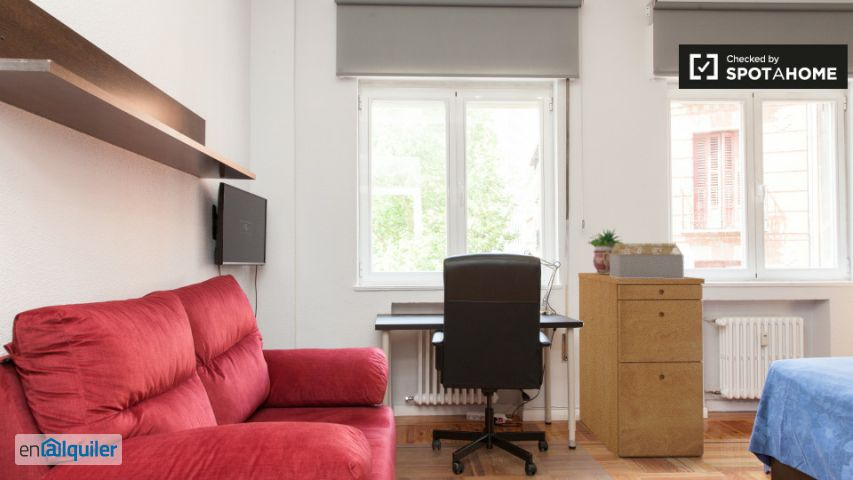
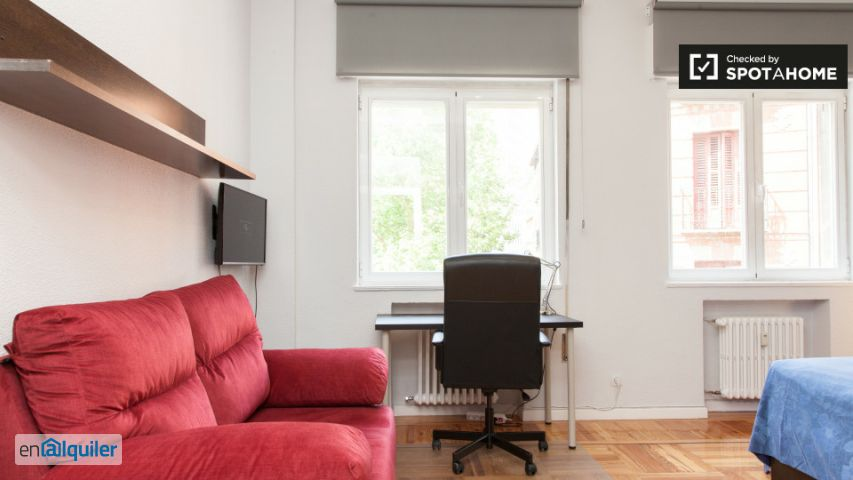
- potted plant [586,228,625,274]
- architectural model [610,242,685,279]
- filing cabinet [577,272,706,458]
